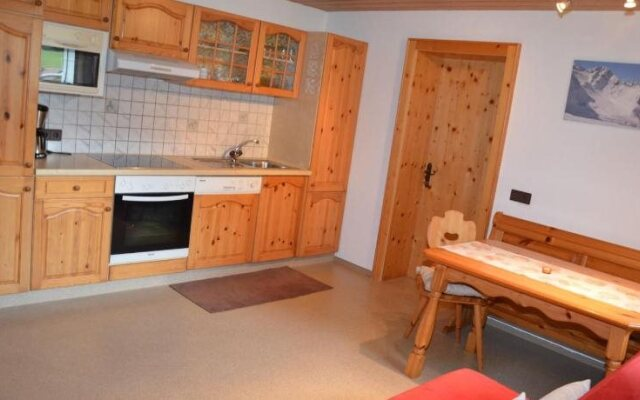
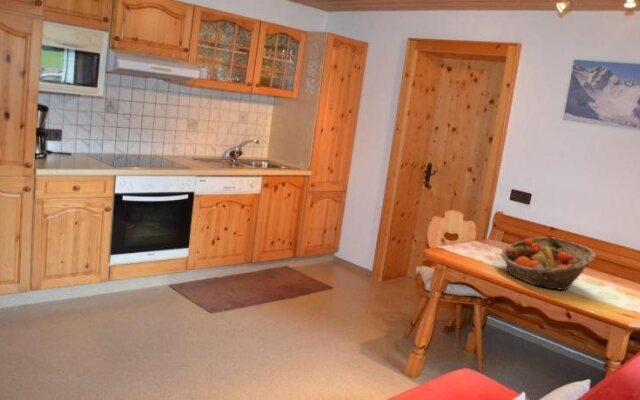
+ fruit basket [500,236,597,291]
